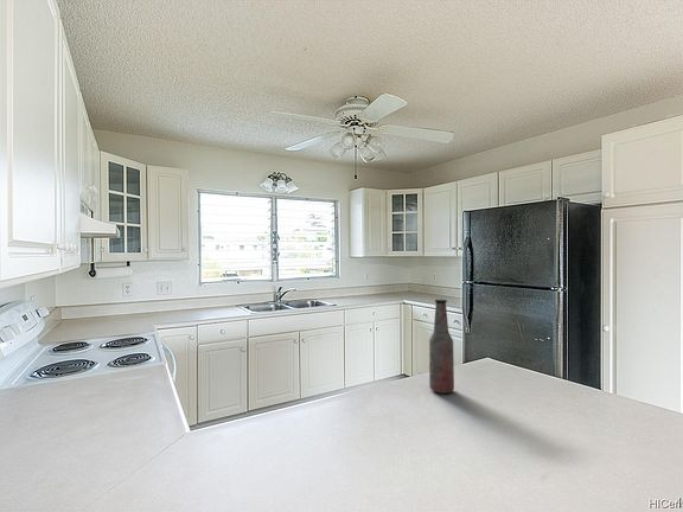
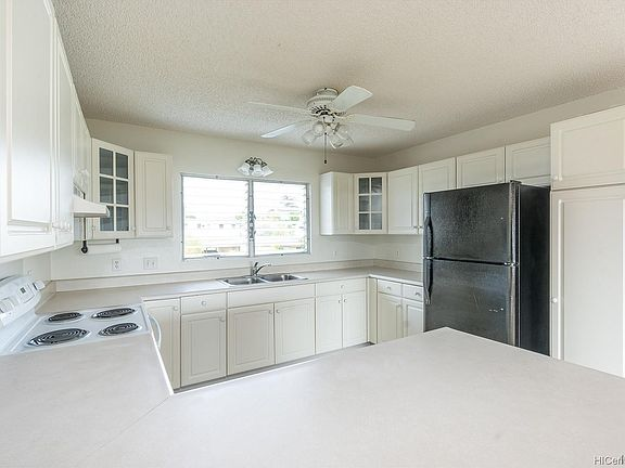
- bottle [428,299,455,395]
